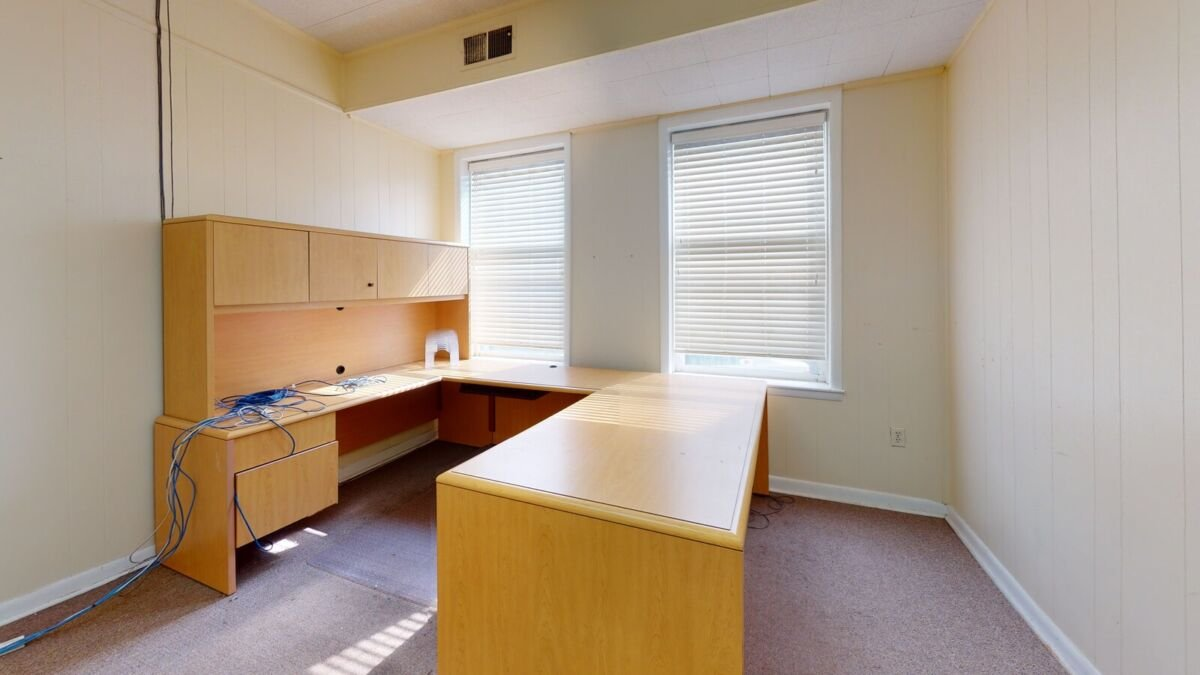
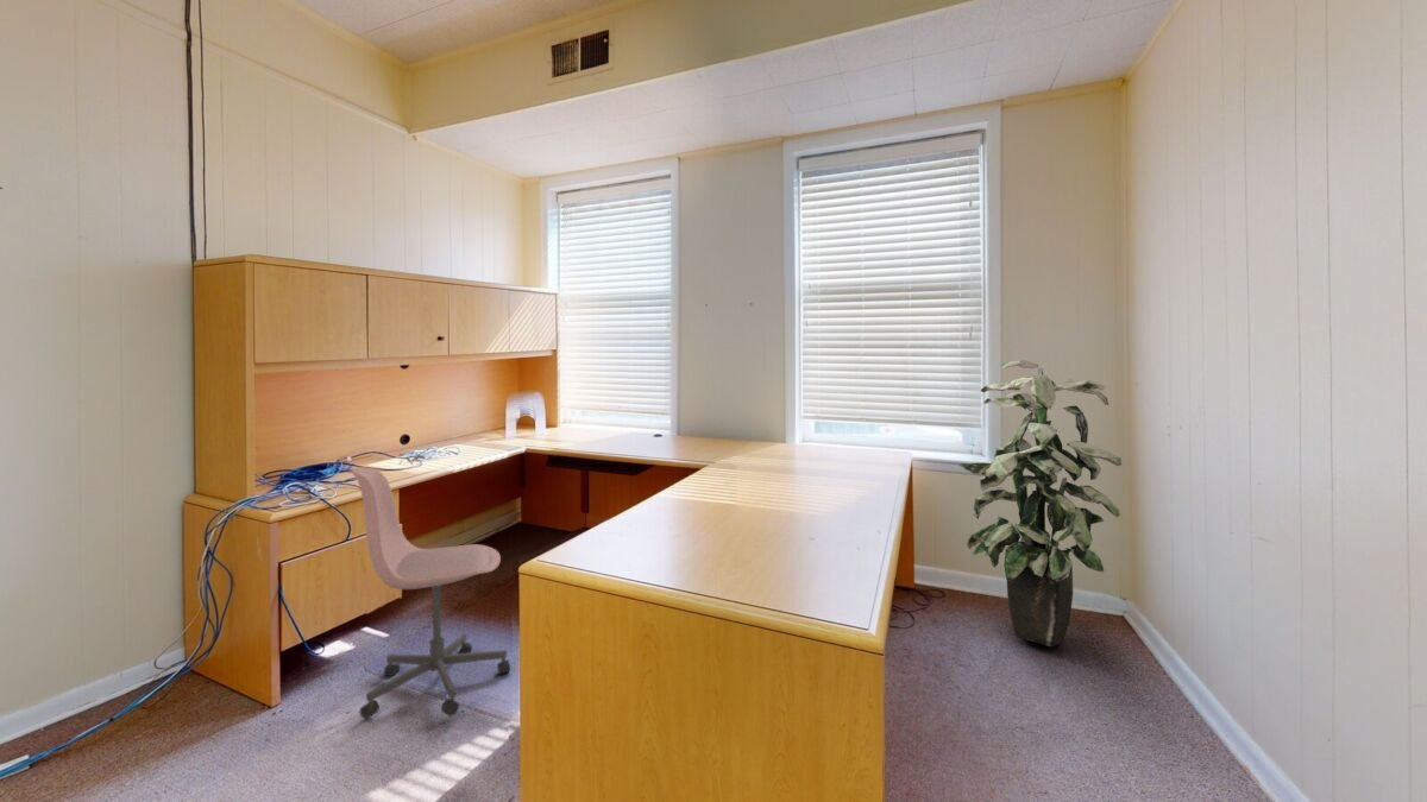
+ office chair [350,466,511,720]
+ indoor plant [957,360,1123,648]
